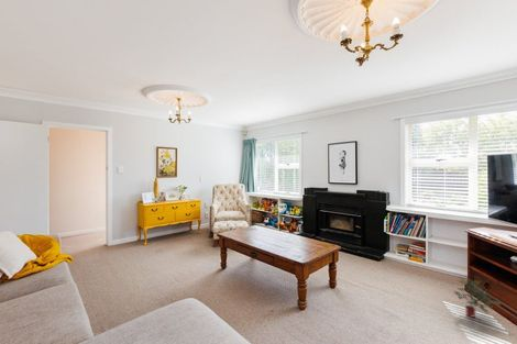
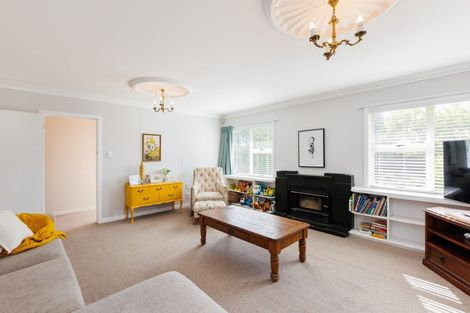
- potted plant [453,277,505,319]
